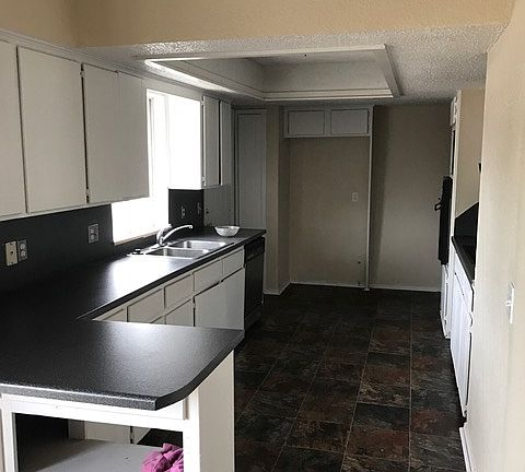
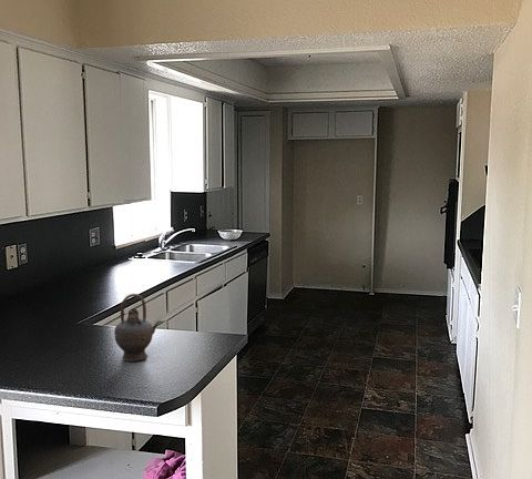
+ teapot [113,293,162,363]
